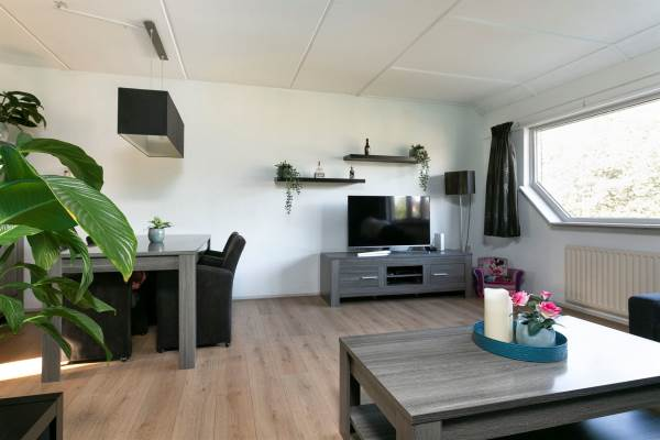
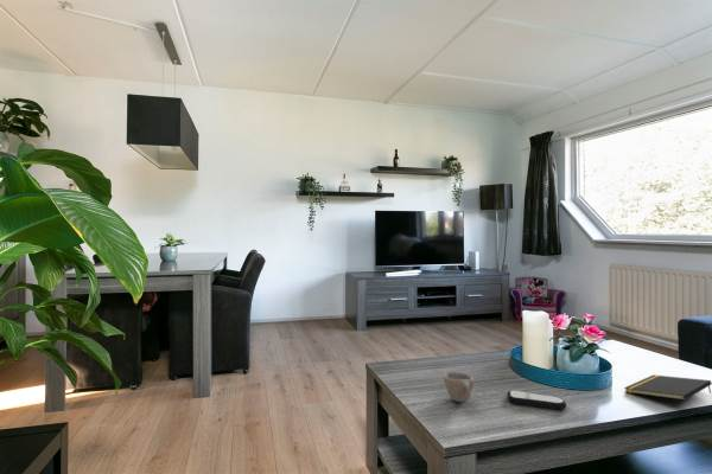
+ cup [443,371,475,403]
+ remote control [507,389,567,411]
+ notepad [623,373,712,402]
